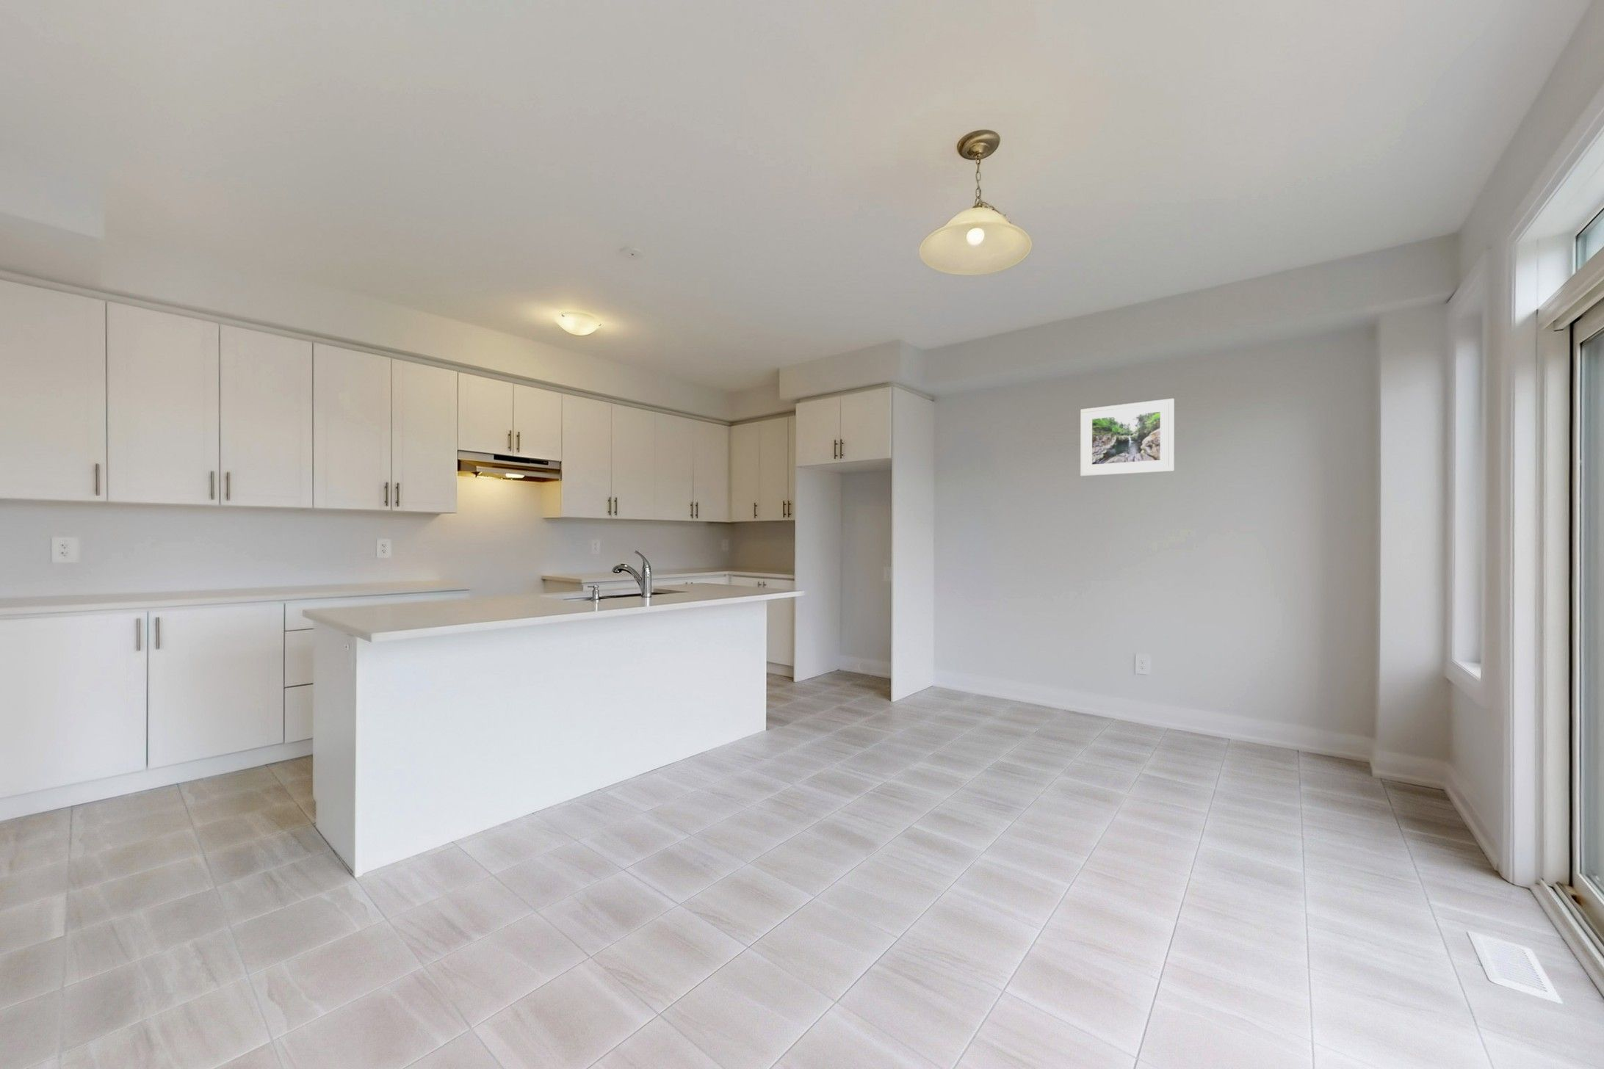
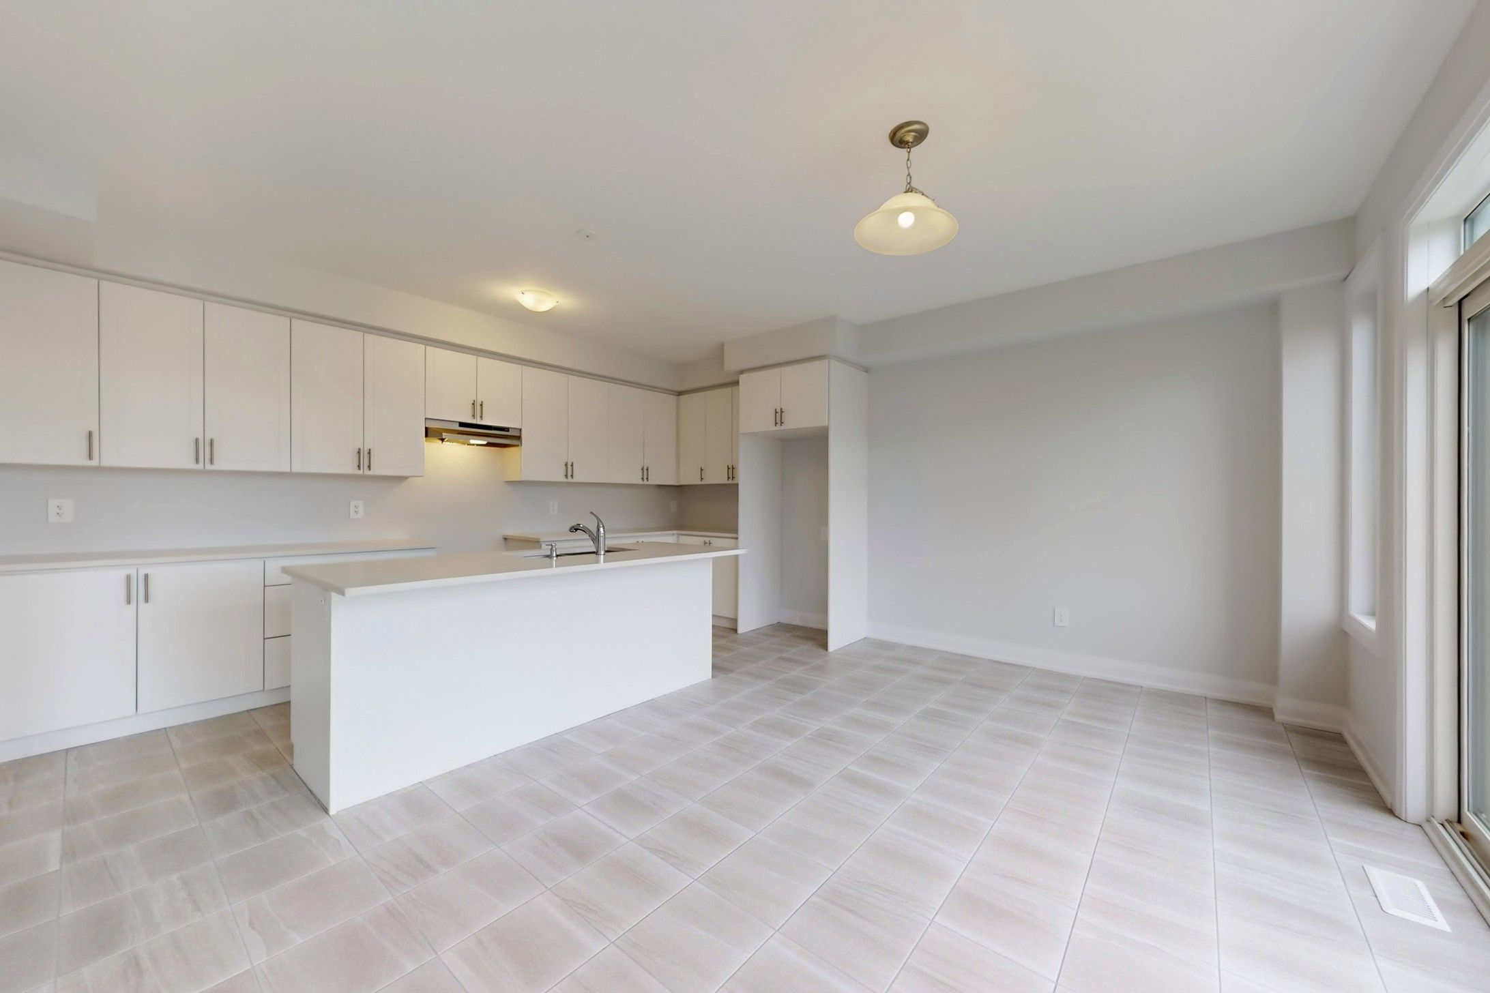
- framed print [1080,398,1176,477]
